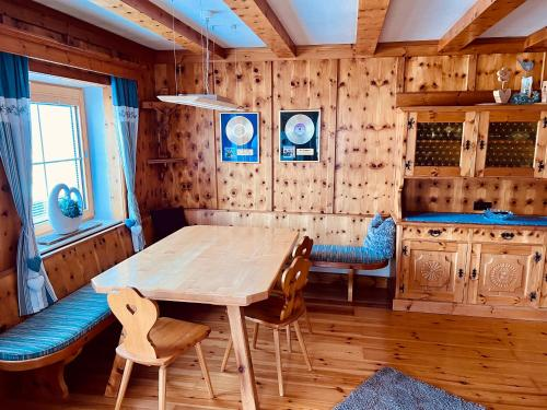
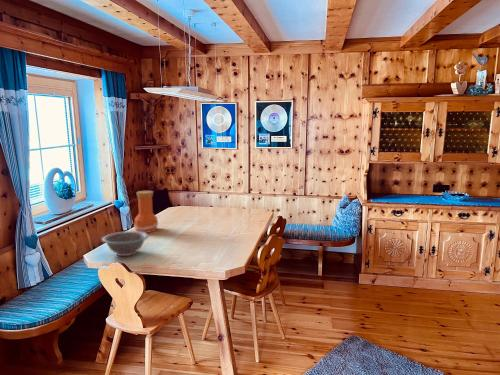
+ vase [133,190,159,234]
+ bowl [101,230,150,257]
